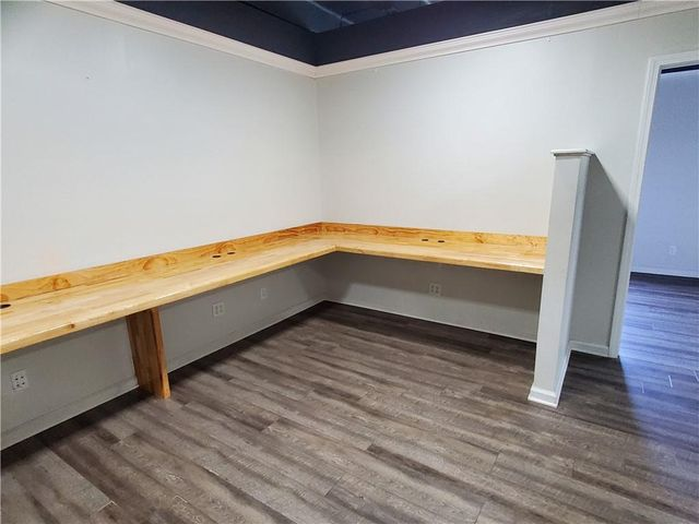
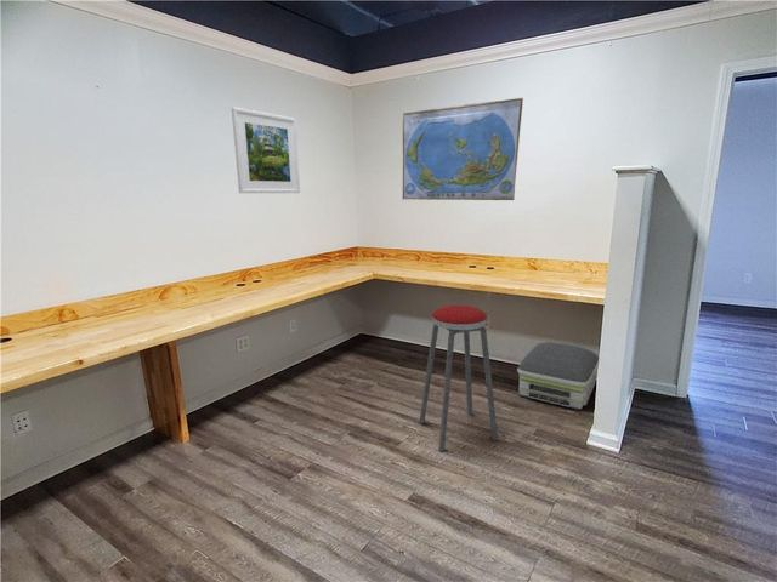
+ world map [402,97,524,201]
+ music stool [418,304,499,452]
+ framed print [231,105,301,194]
+ air purifier [516,341,600,411]
